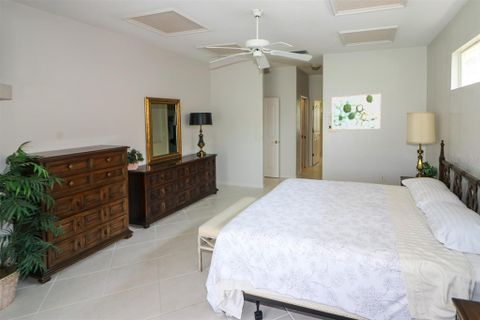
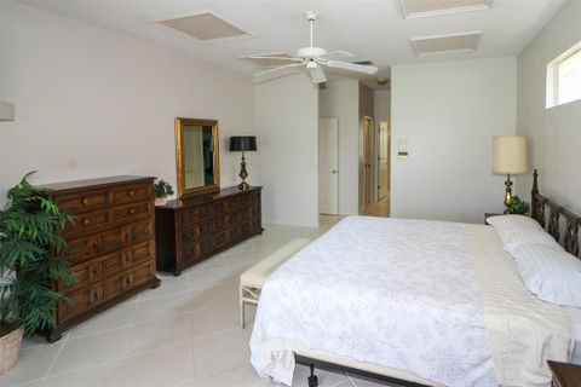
- wall art [330,93,382,131]
